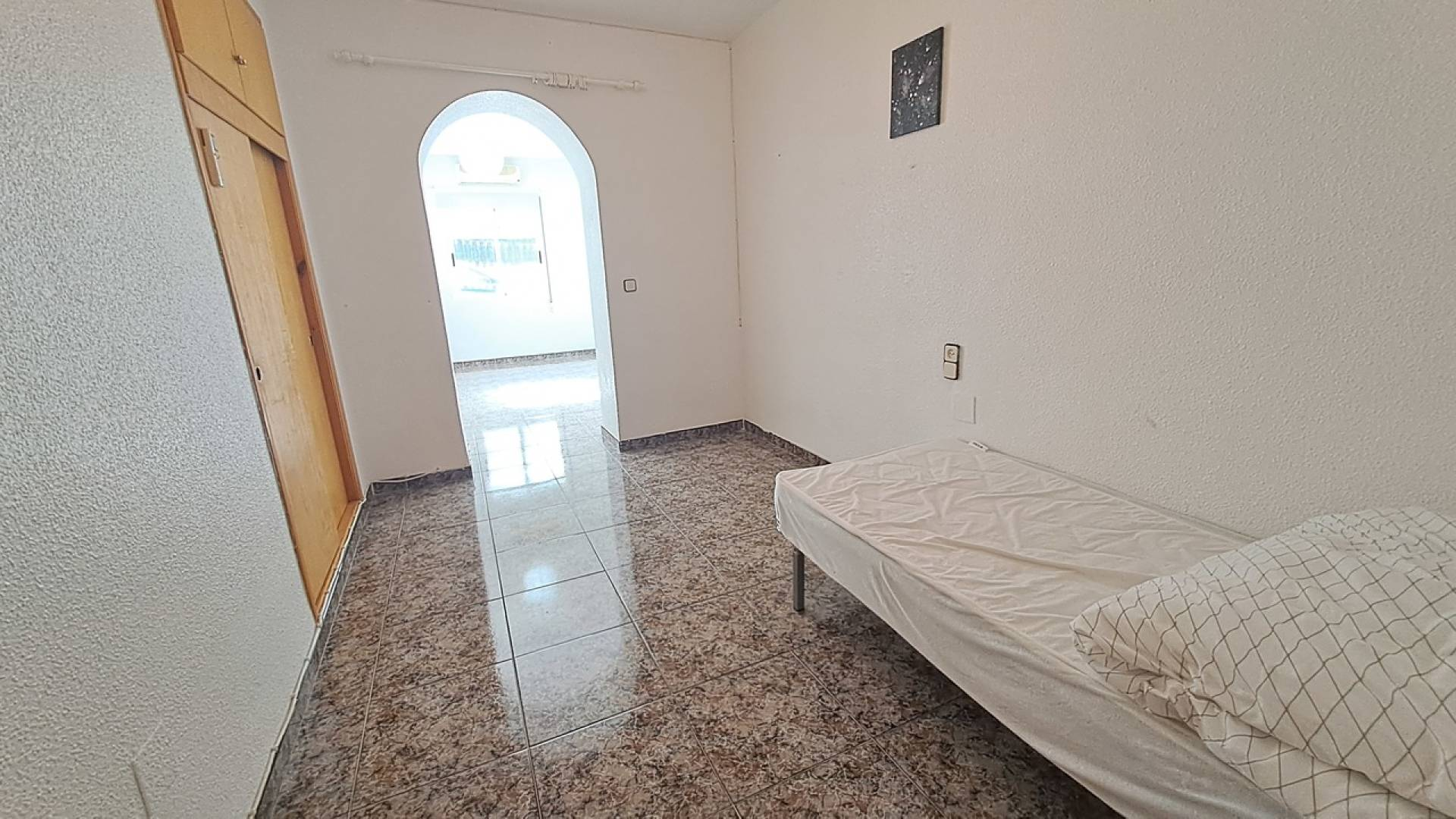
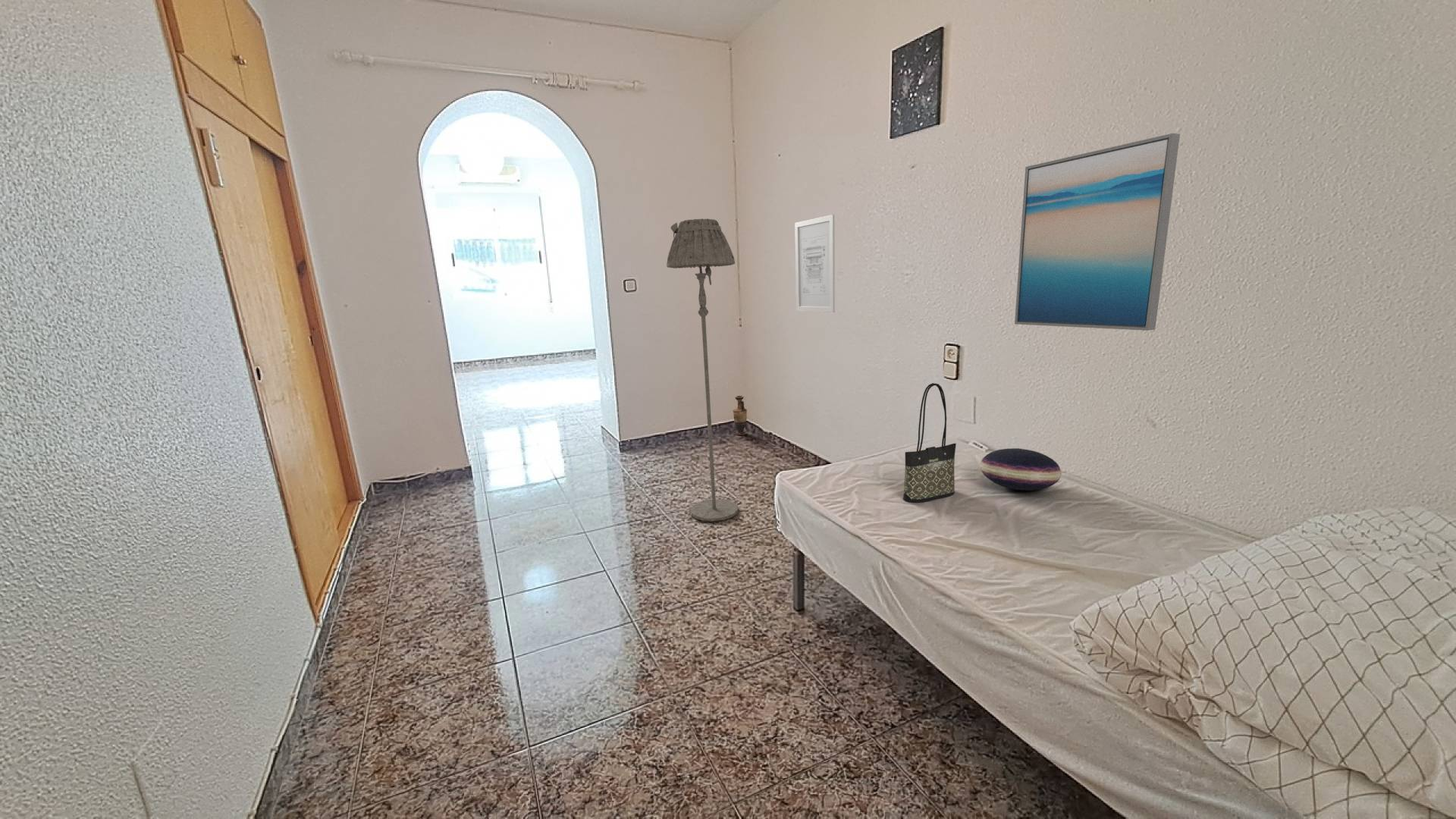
+ wall art [1014,133,1181,331]
+ floor lamp [666,218,739,522]
+ tote bag [902,382,957,504]
+ wall art [794,214,836,313]
+ vase [733,395,748,436]
+ cushion [979,447,1062,491]
